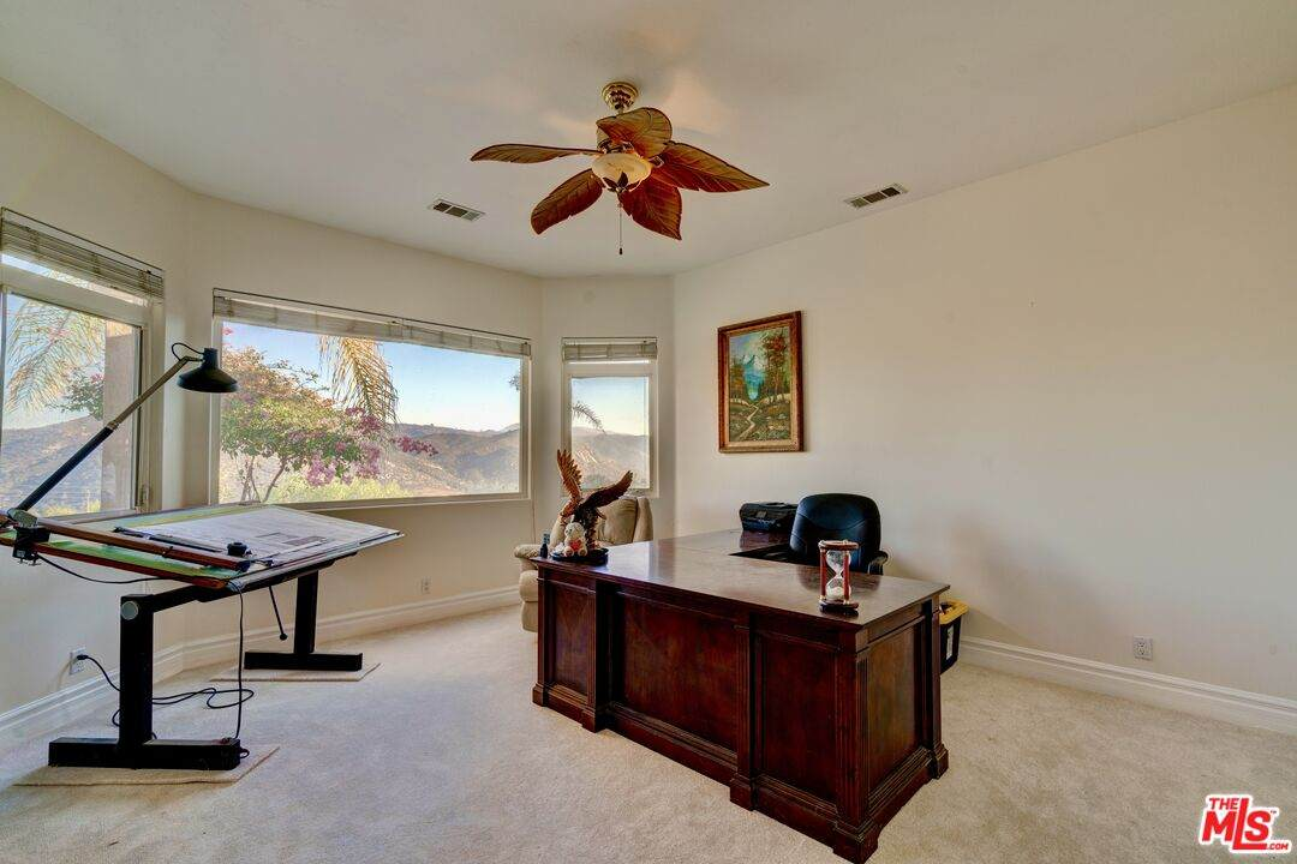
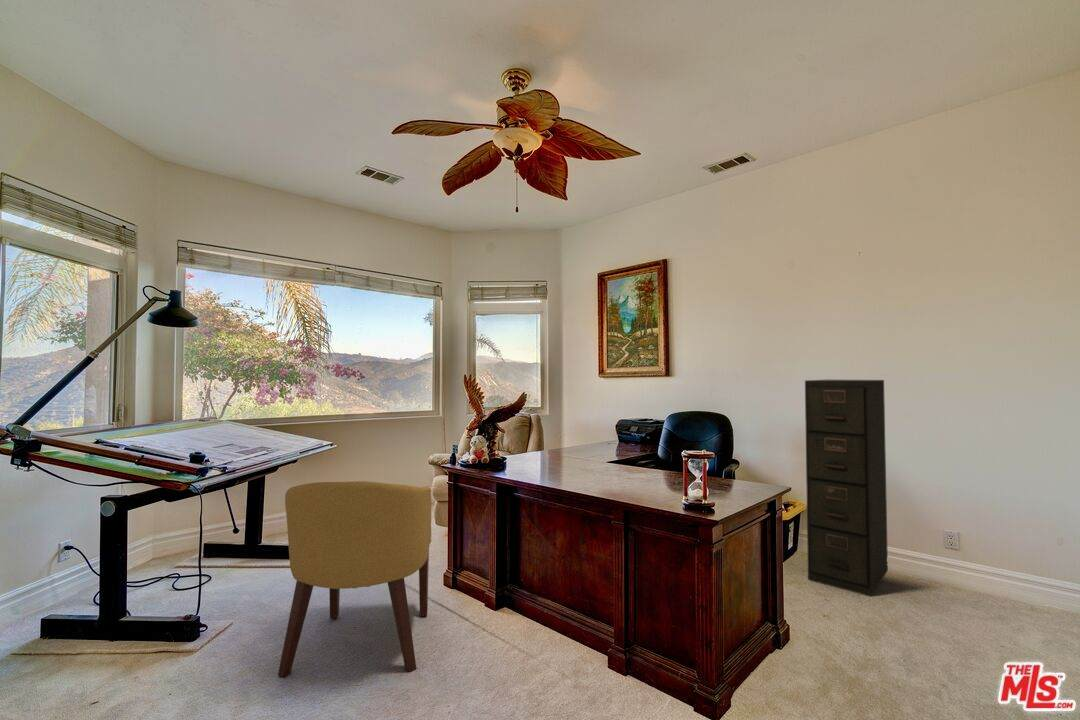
+ filing cabinet [804,379,889,598]
+ chair [277,480,432,678]
